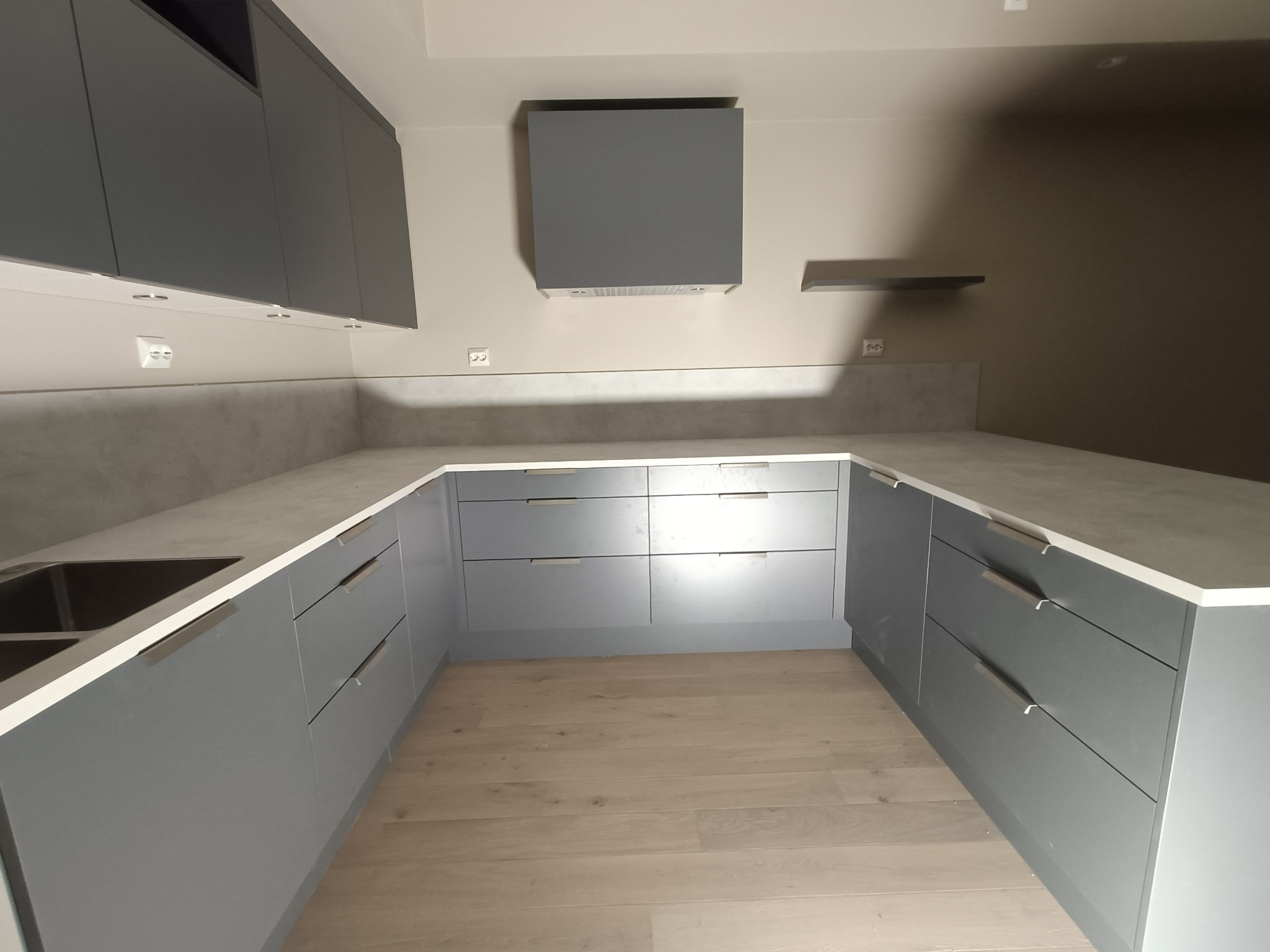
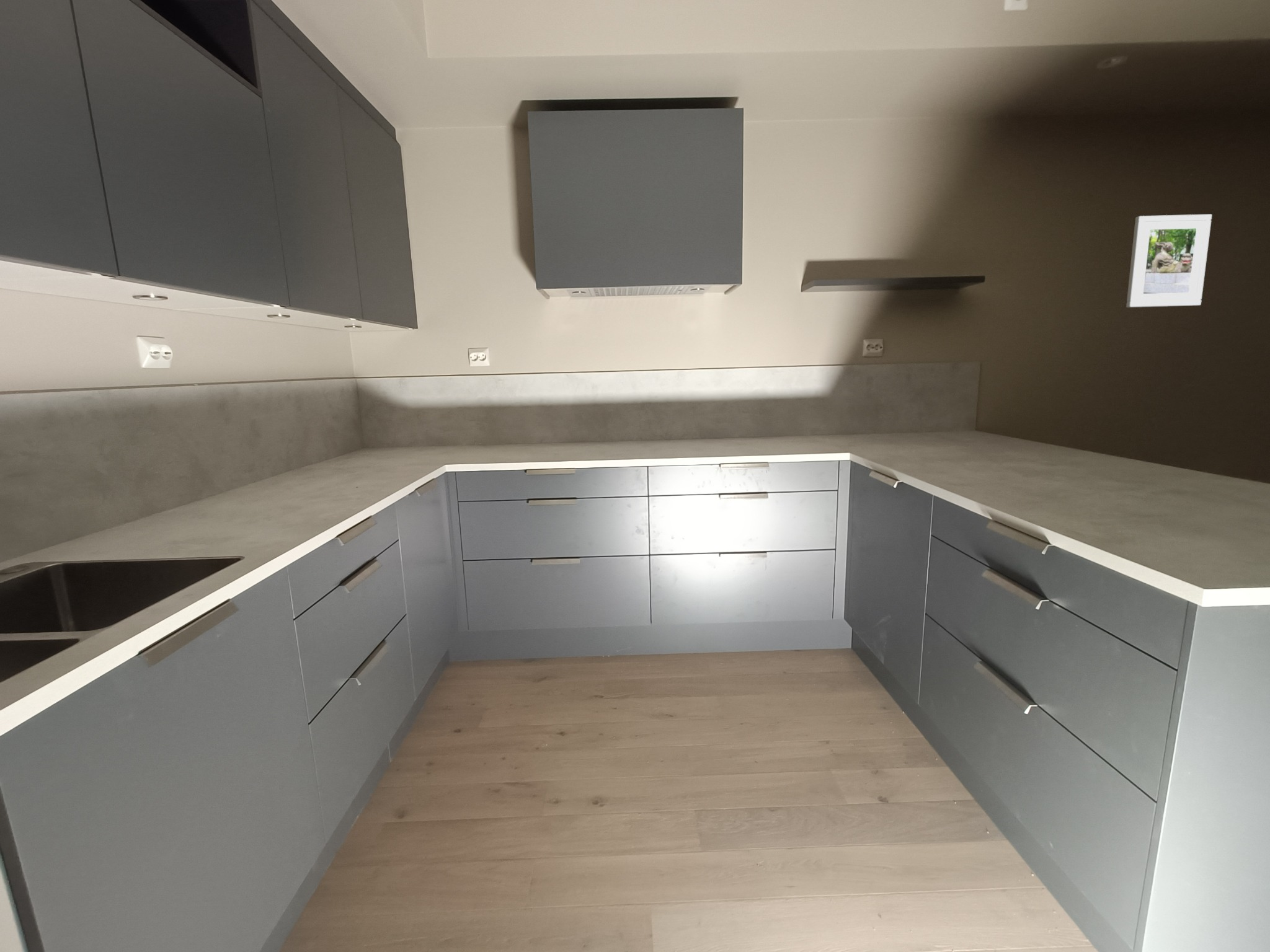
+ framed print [1126,214,1212,308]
